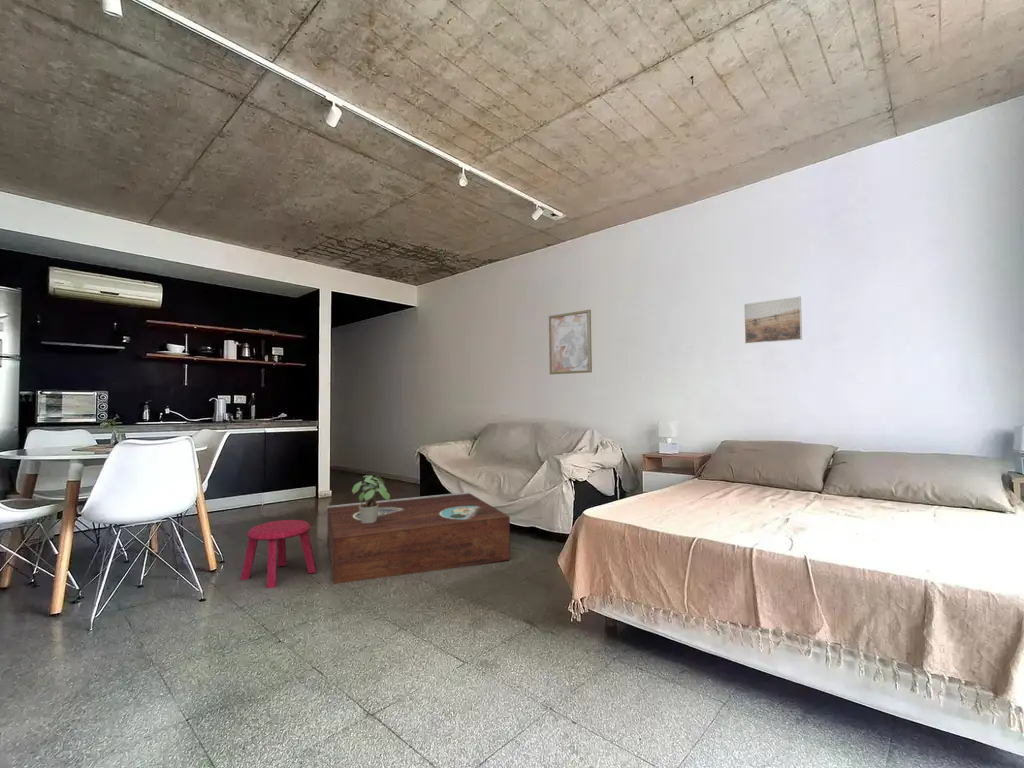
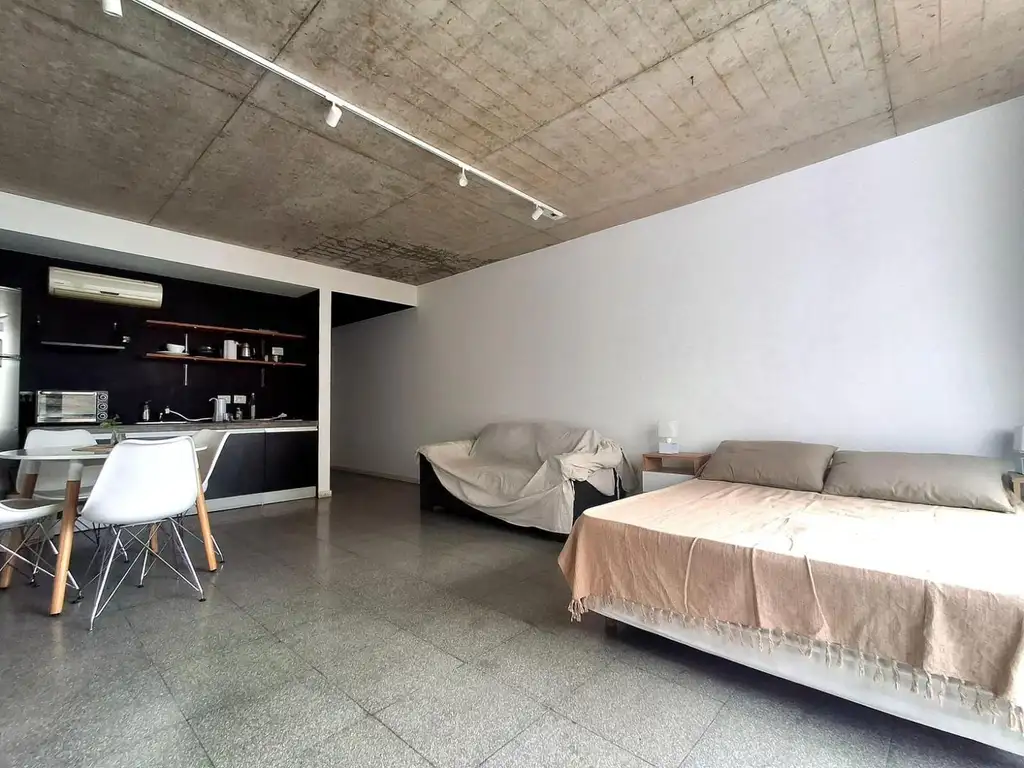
- potted plant [351,474,391,523]
- wall art [548,309,593,375]
- stool [239,519,318,589]
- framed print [743,296,803,345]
- stereo [326,491,511,585]
